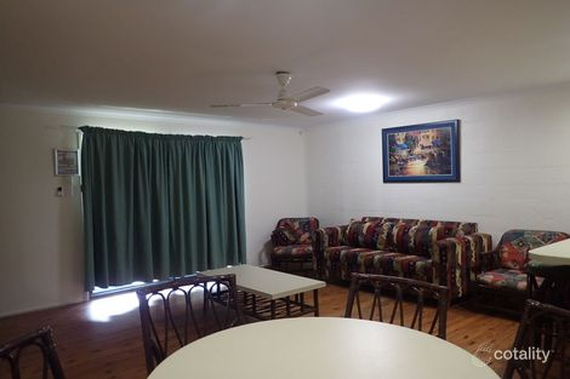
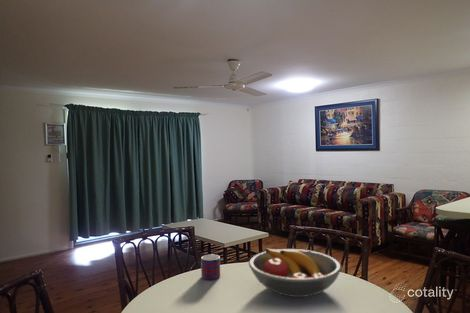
+ fruit bowl [248,248,343,298]
+ mug [200,253,221,281]
